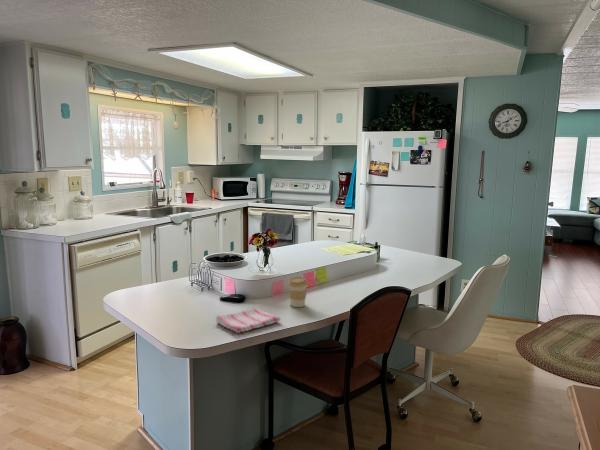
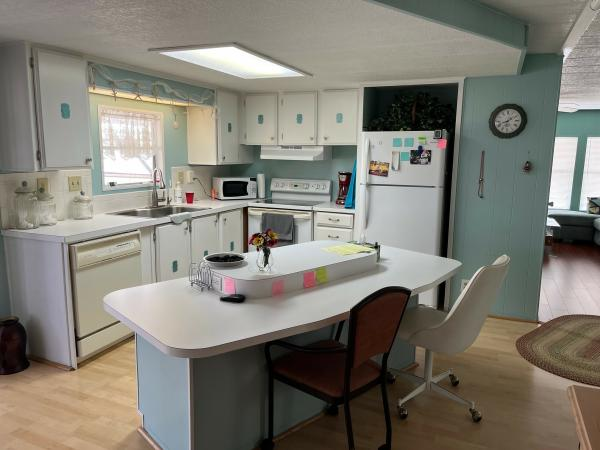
- dish towel [215,307,282,334]
- coffee cup [287,276,309,308]
